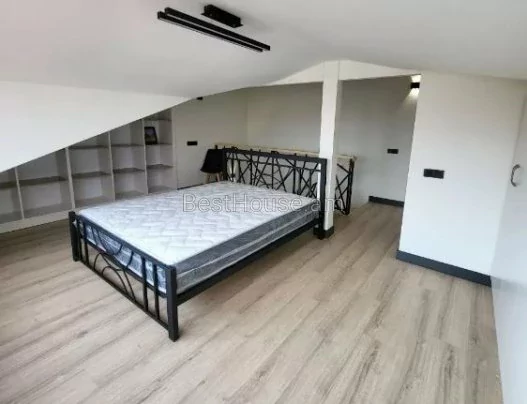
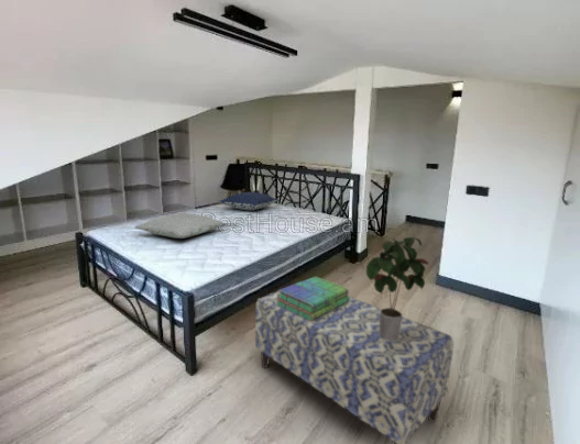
+ pillow [134,212,226,240]
+ potted plant [365,236,430,341]
+ stack of books [276,276,351,322]
+ pillow [218,191,278,212]
+ bench [254,290,455,444]
